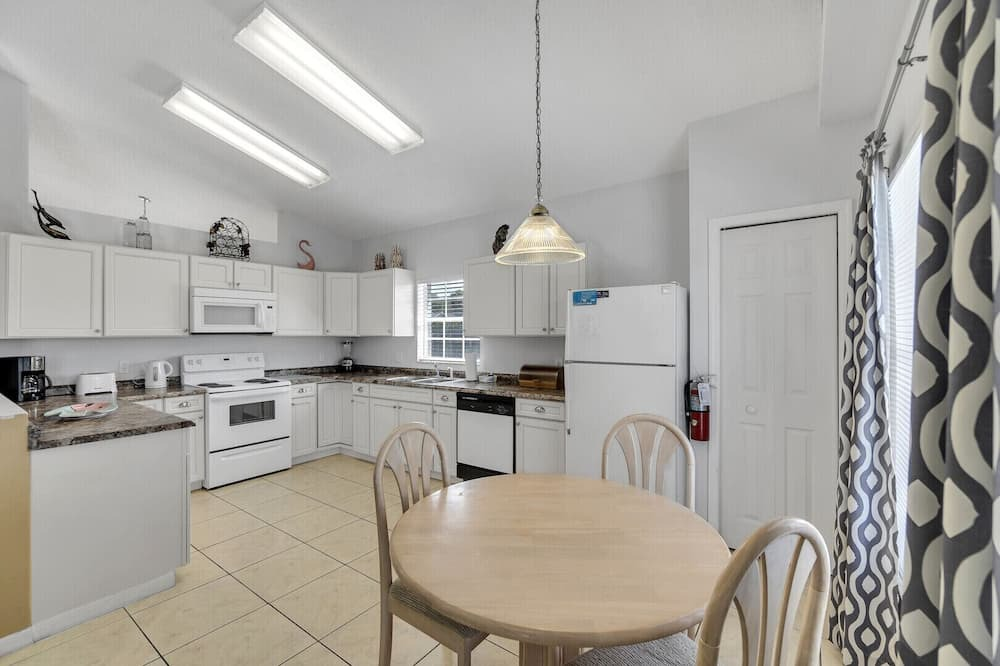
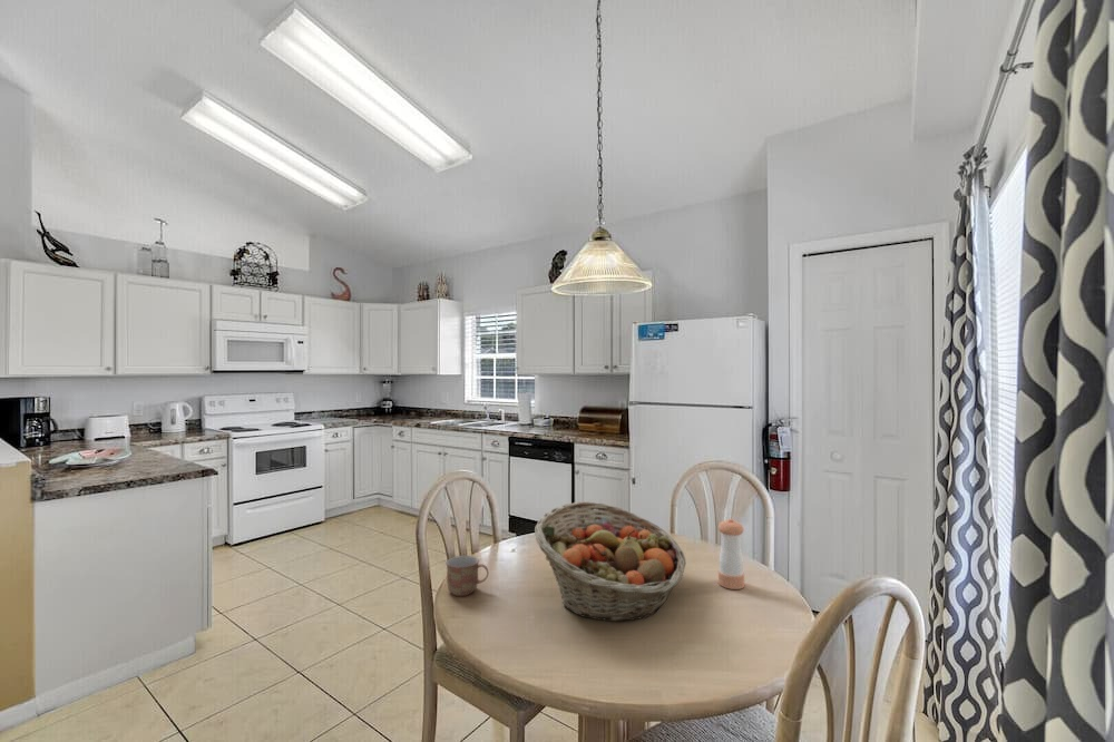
+ fruit basket [534,500,686,623]
+ mug [444,555,489,597]
+ pepper shaker [717,518,745,590]
